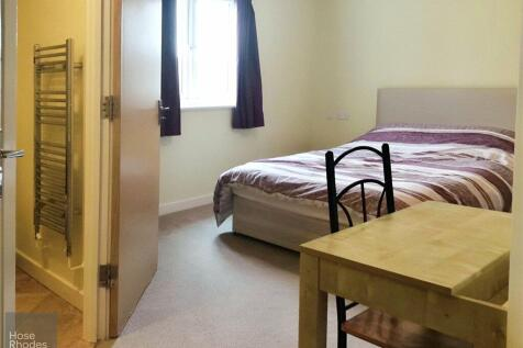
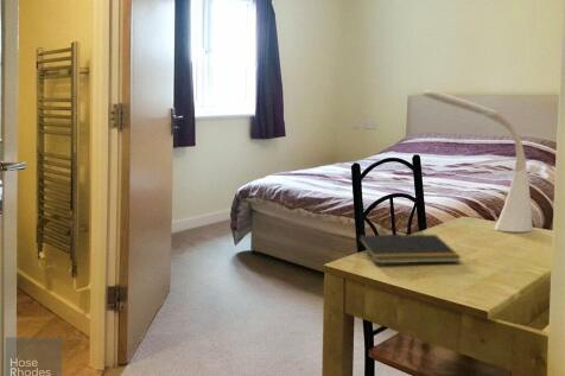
+ notepad [356,234,462,265]
+ desk lamp [421,89,534,234]
